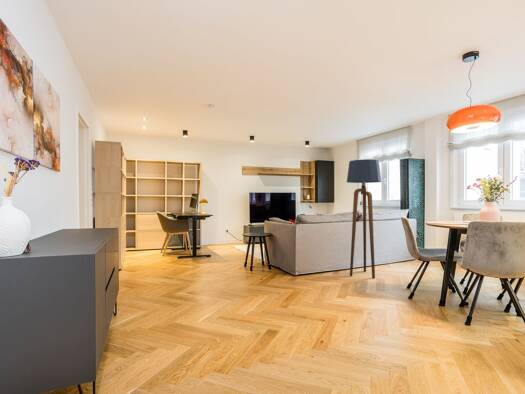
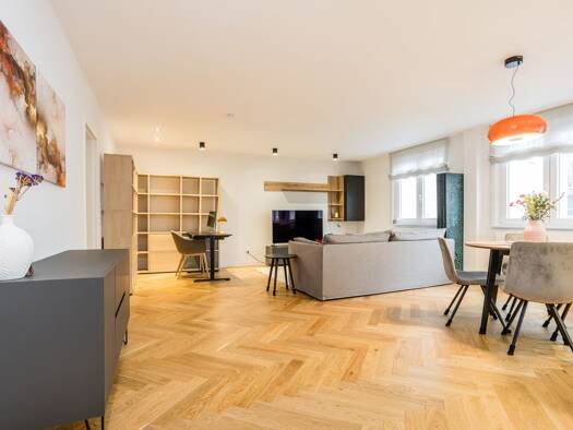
- floor lamp [346,158,382,279]
